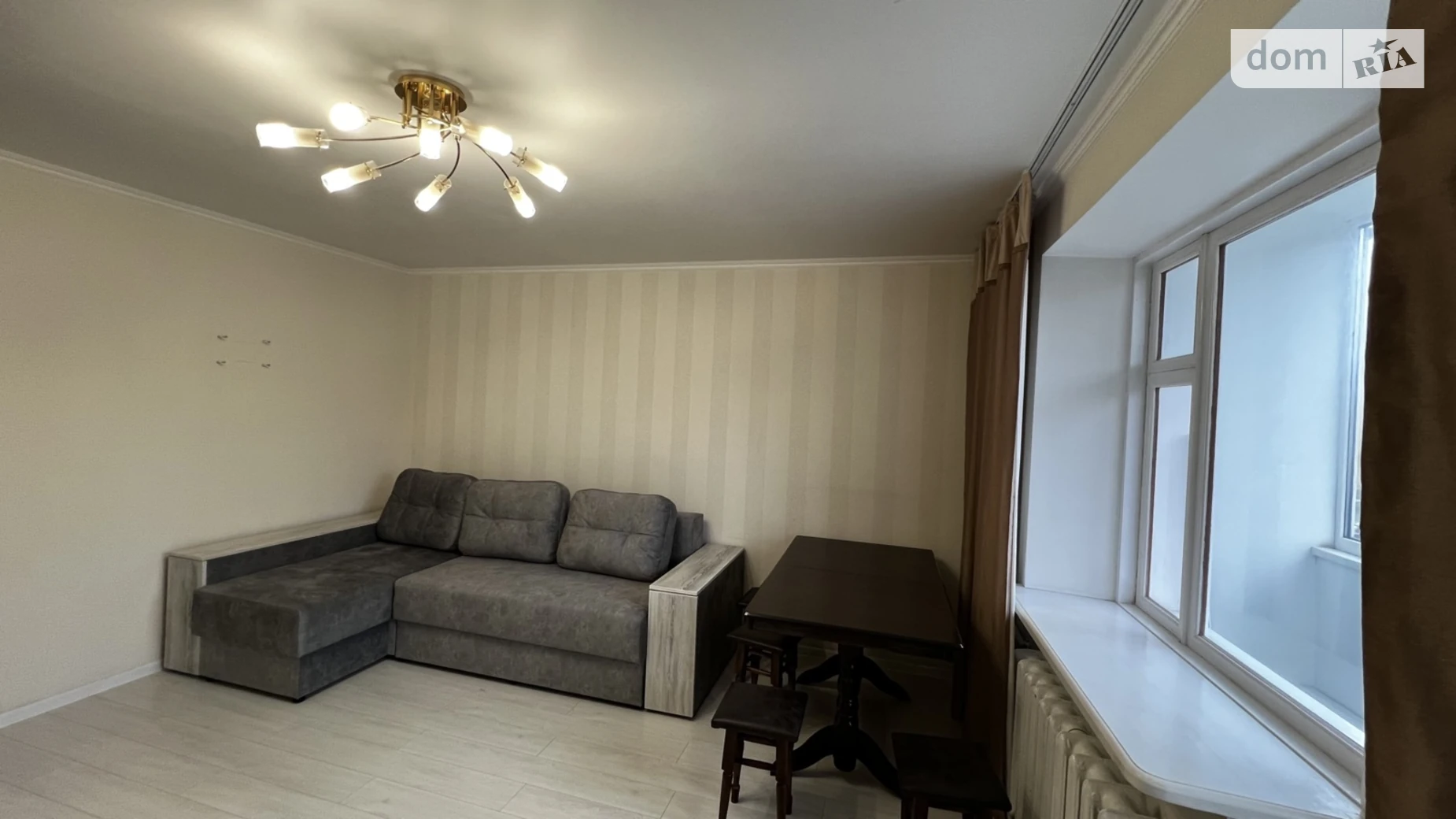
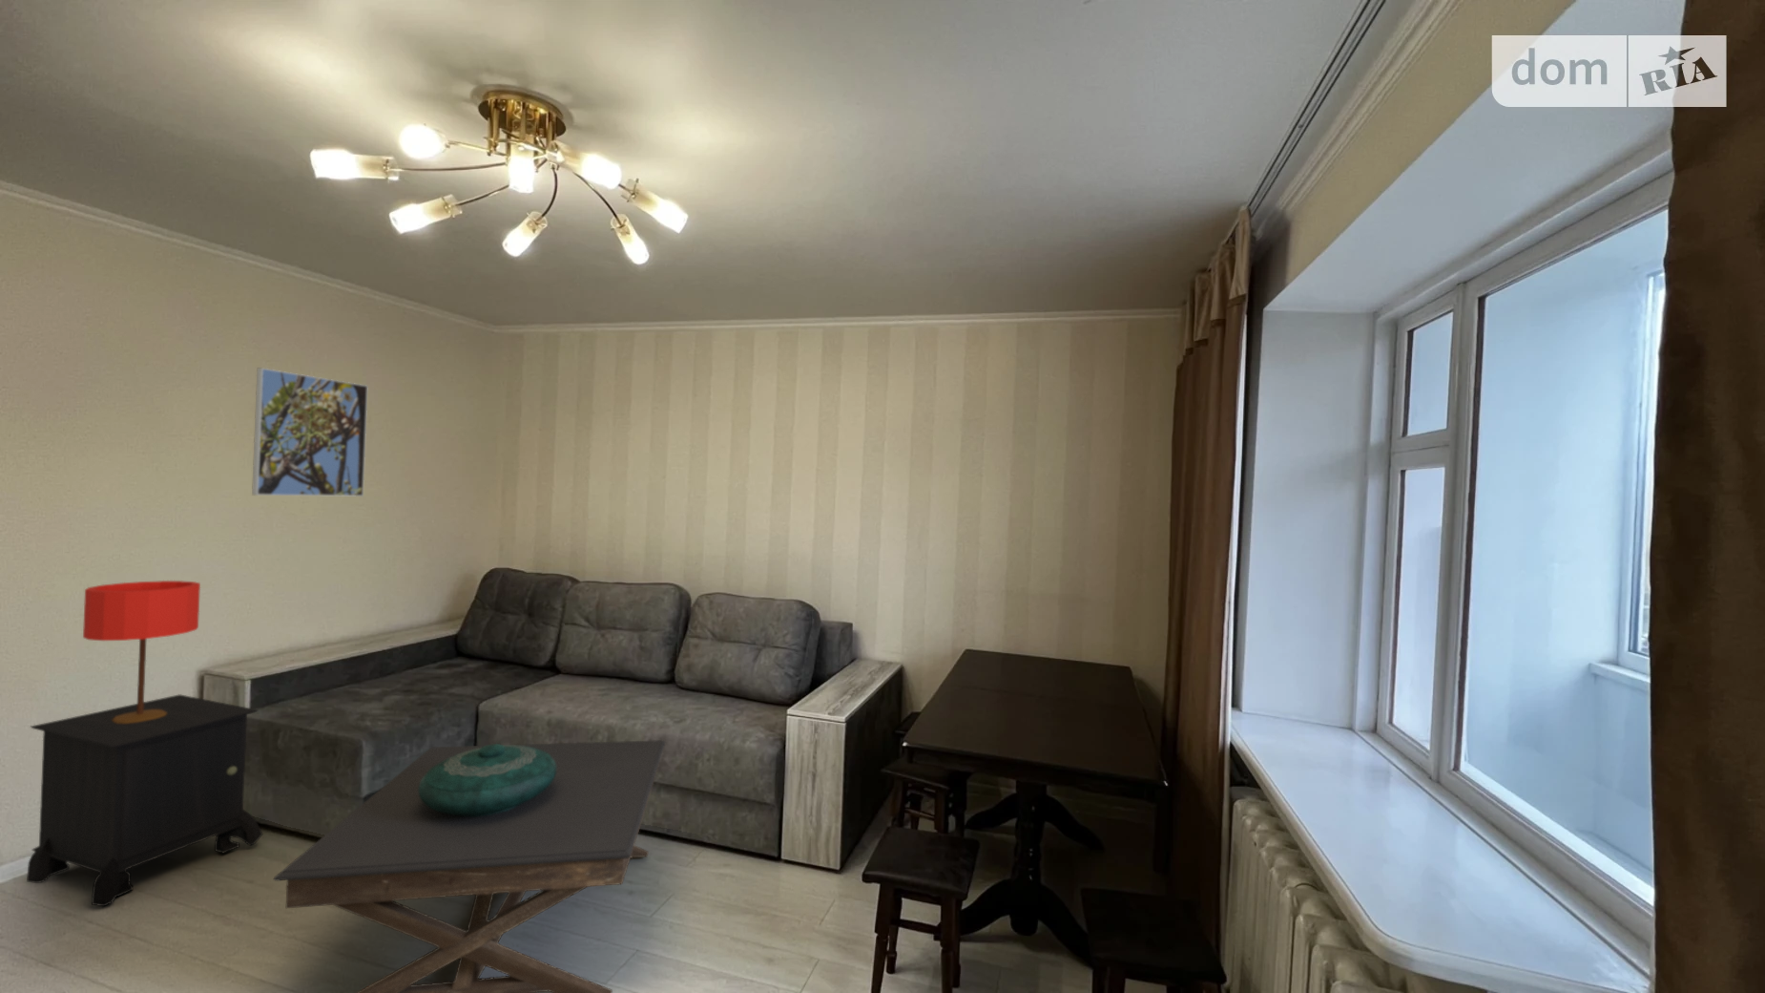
+ nightstand [25,694,264,907]
+ table lamp [82,580,201,724]
+ coffee table [273,740,666,993]
+ decorative bowl [418,743,556,816]
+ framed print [251,367,370,497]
